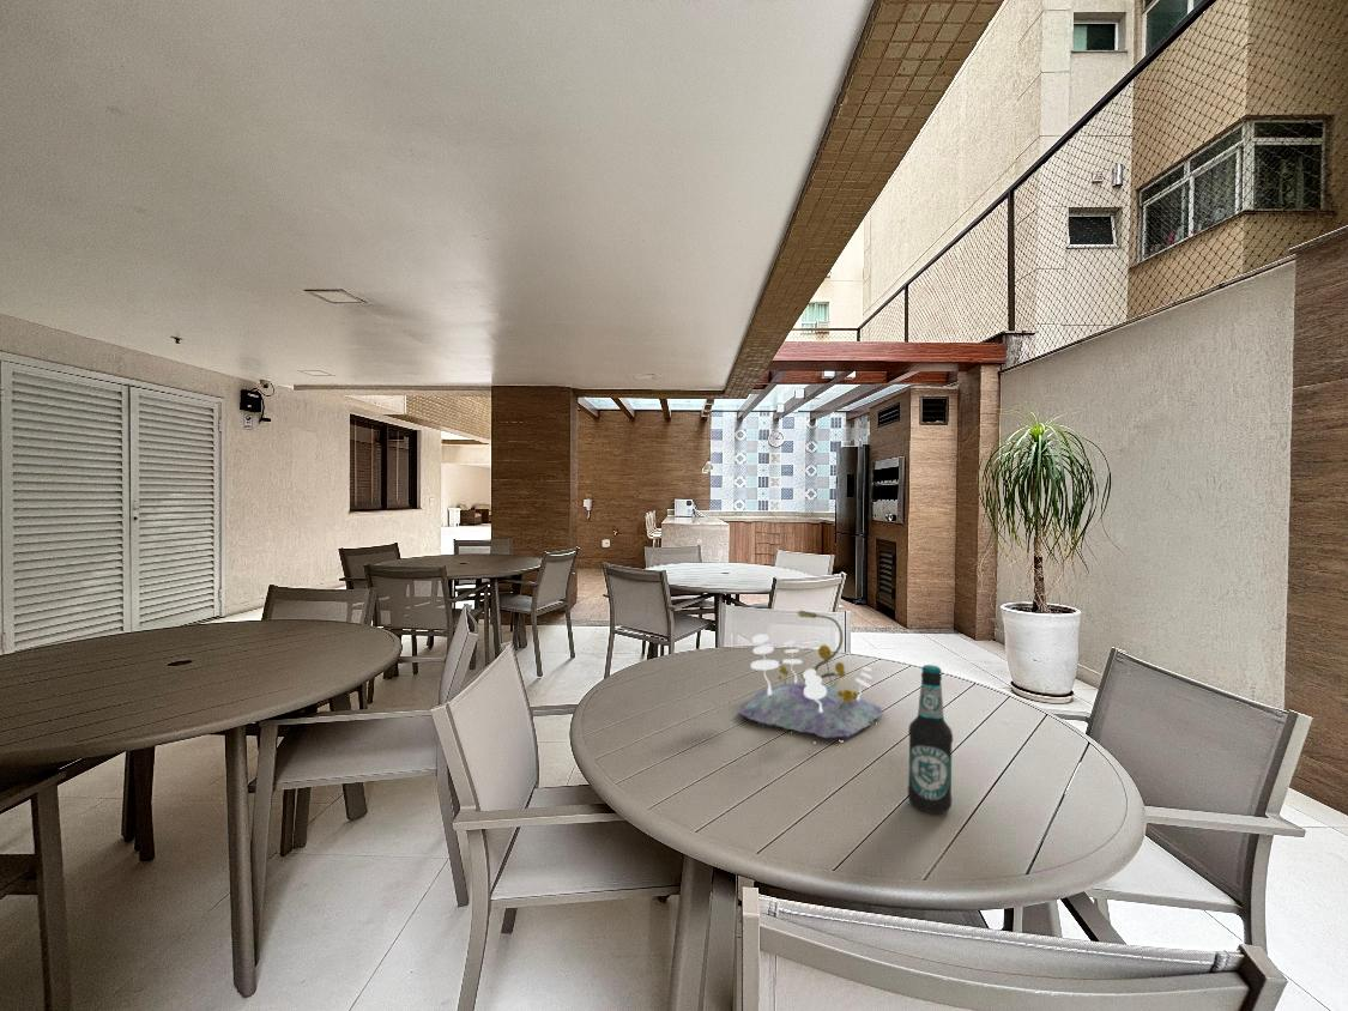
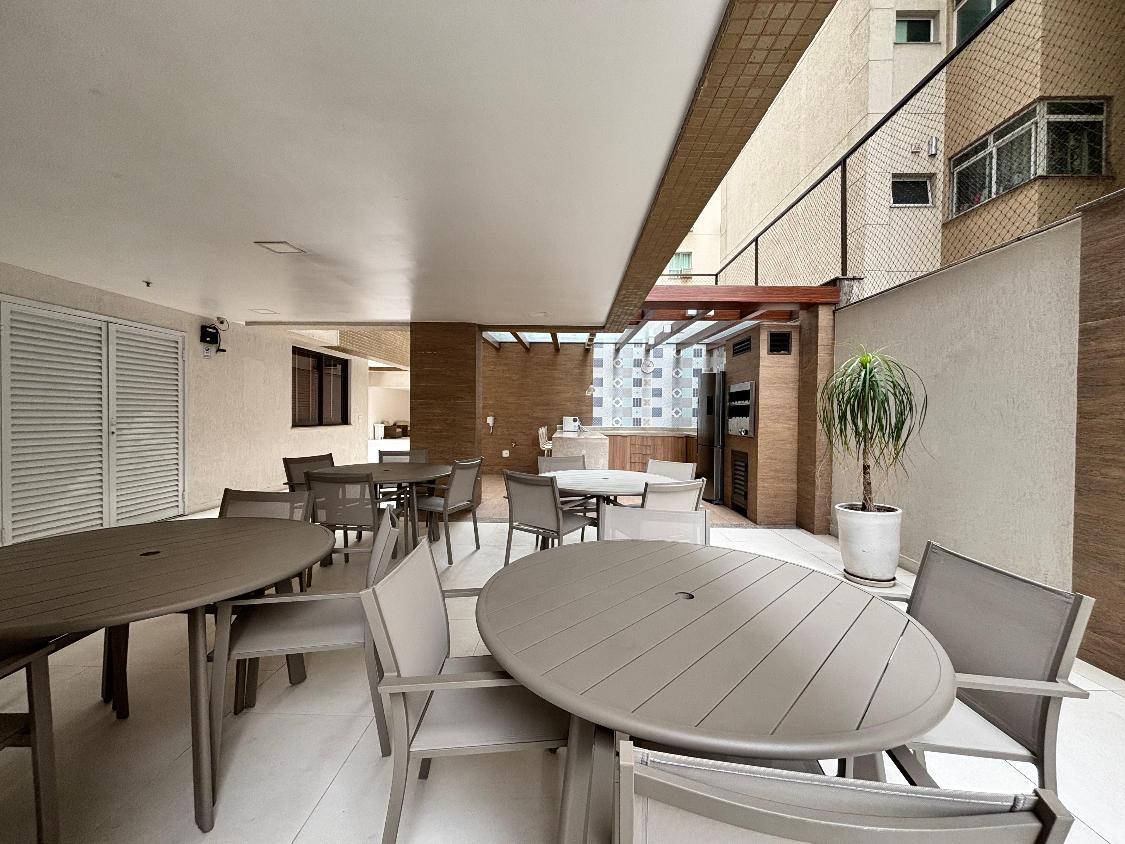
- bottle [907,664,954,815]
- plant [738,610,885,740]
